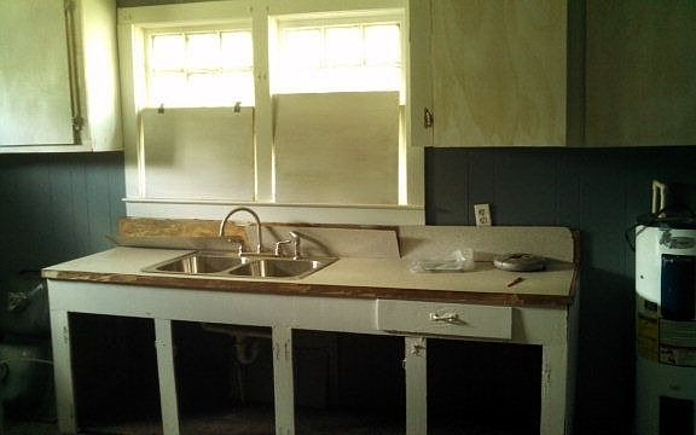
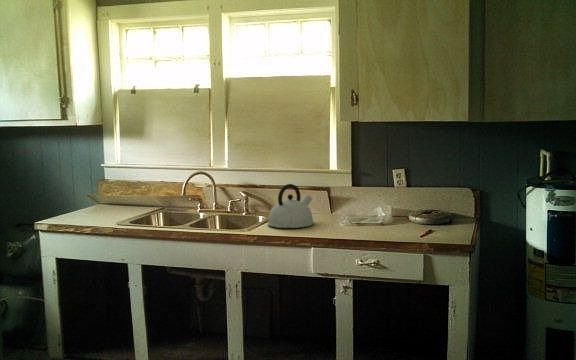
+ kettle [267,183,315,229]
